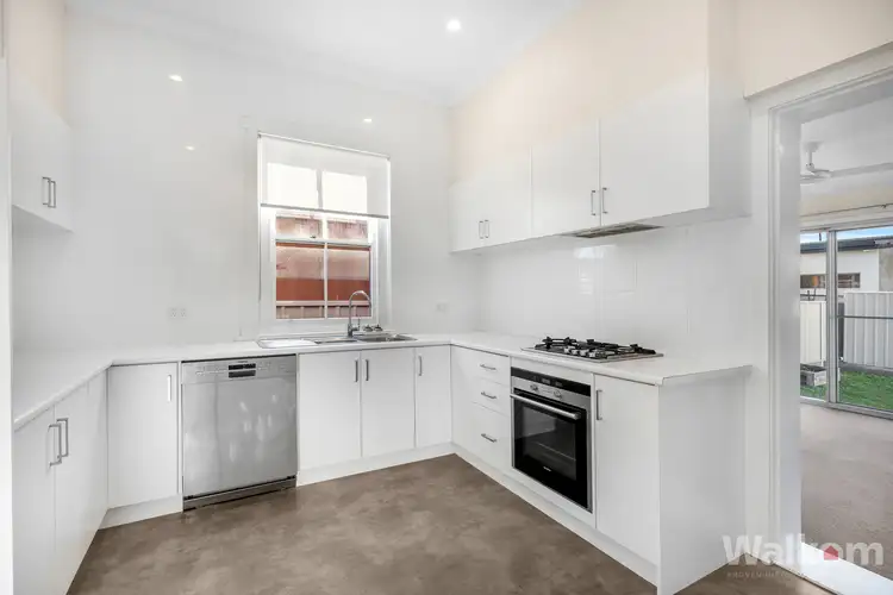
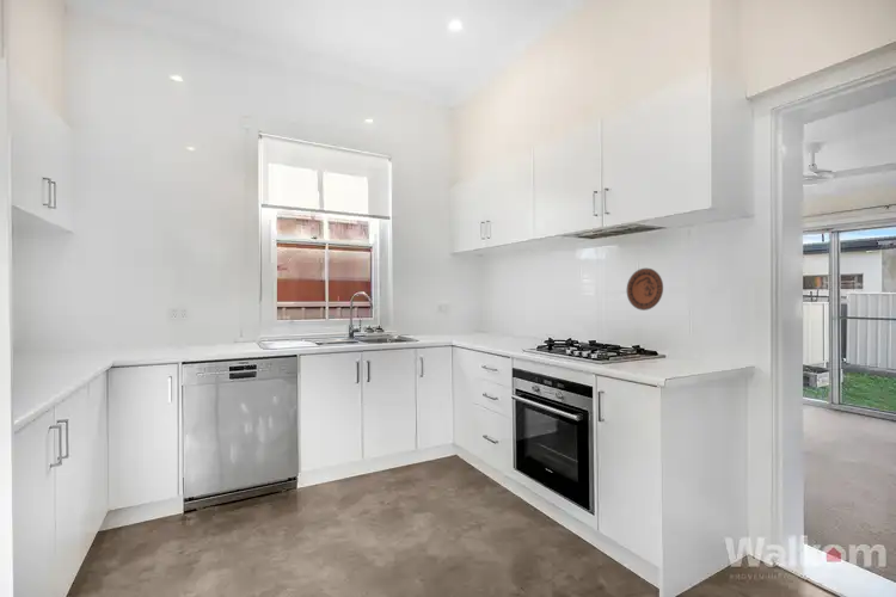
+ decorative plate [626,267,664,312]
